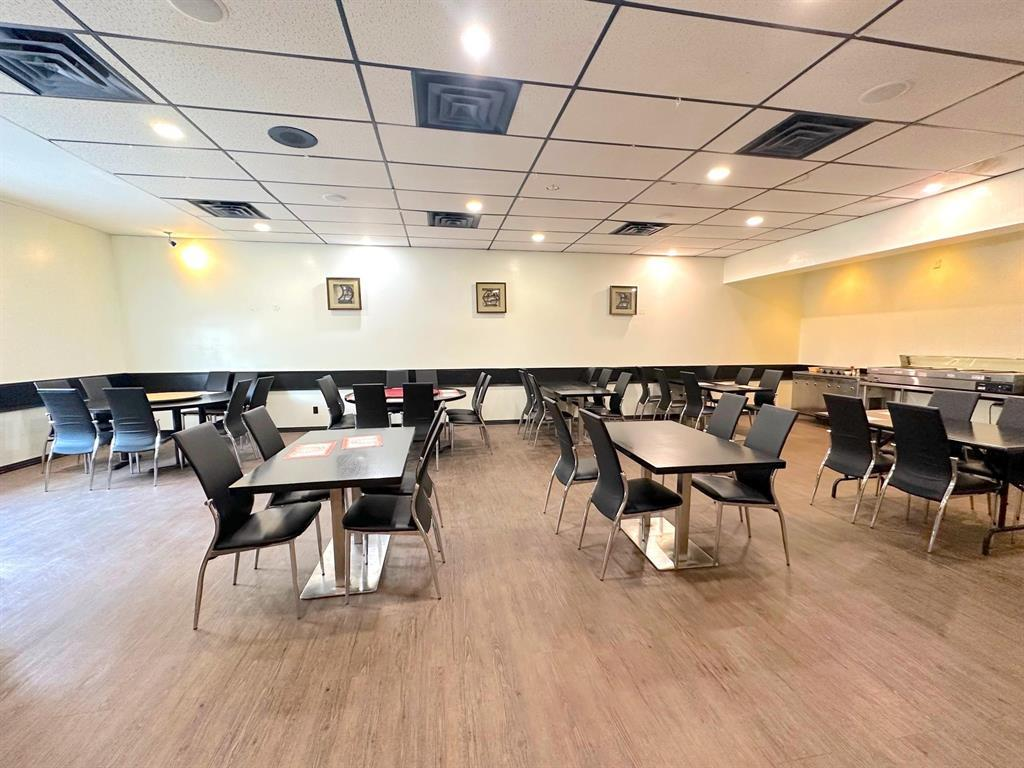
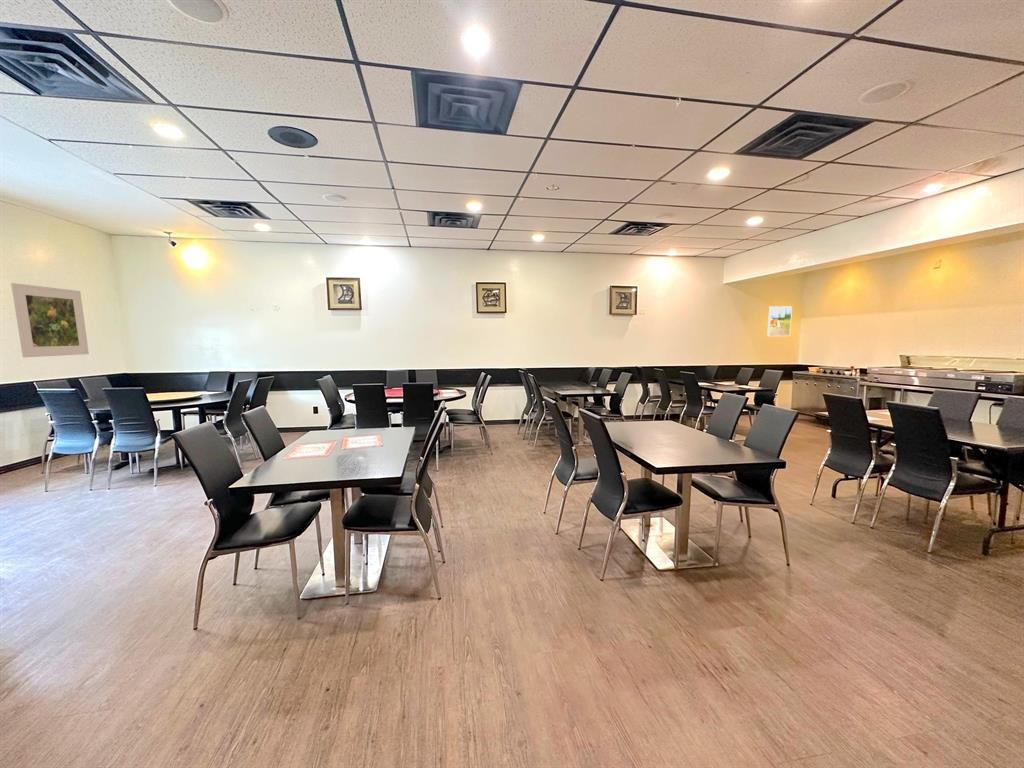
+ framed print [10,282,90,358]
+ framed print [766,305,793,337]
